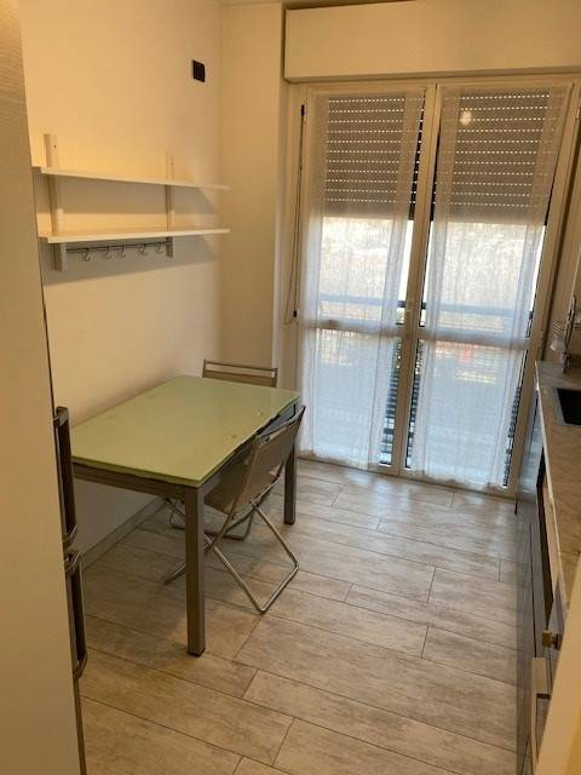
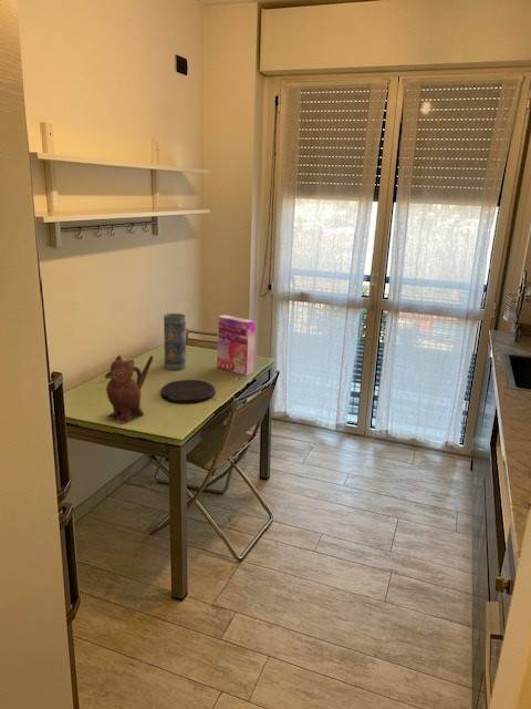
+ plate [160,379,217,404]
+ vase [163,312,187,371]
+ cereal box [216,314,257,377]
+ teapot [104,353,154,425]
